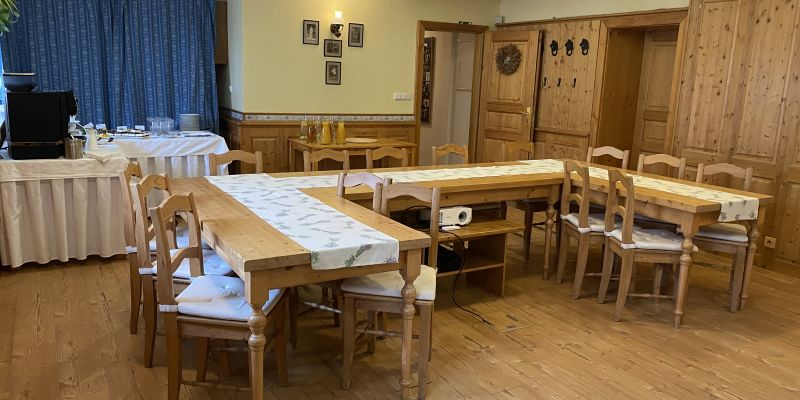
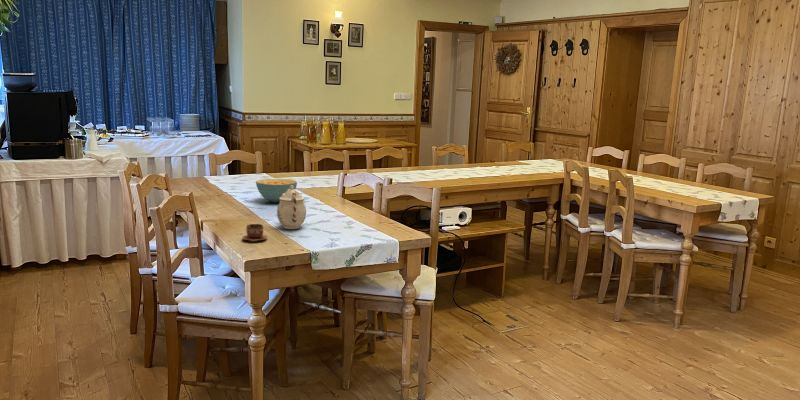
+ cereal bowl [255,178,298,203]
+ teapot [276,185,307,230]
+ cup [241,223,268,242]
